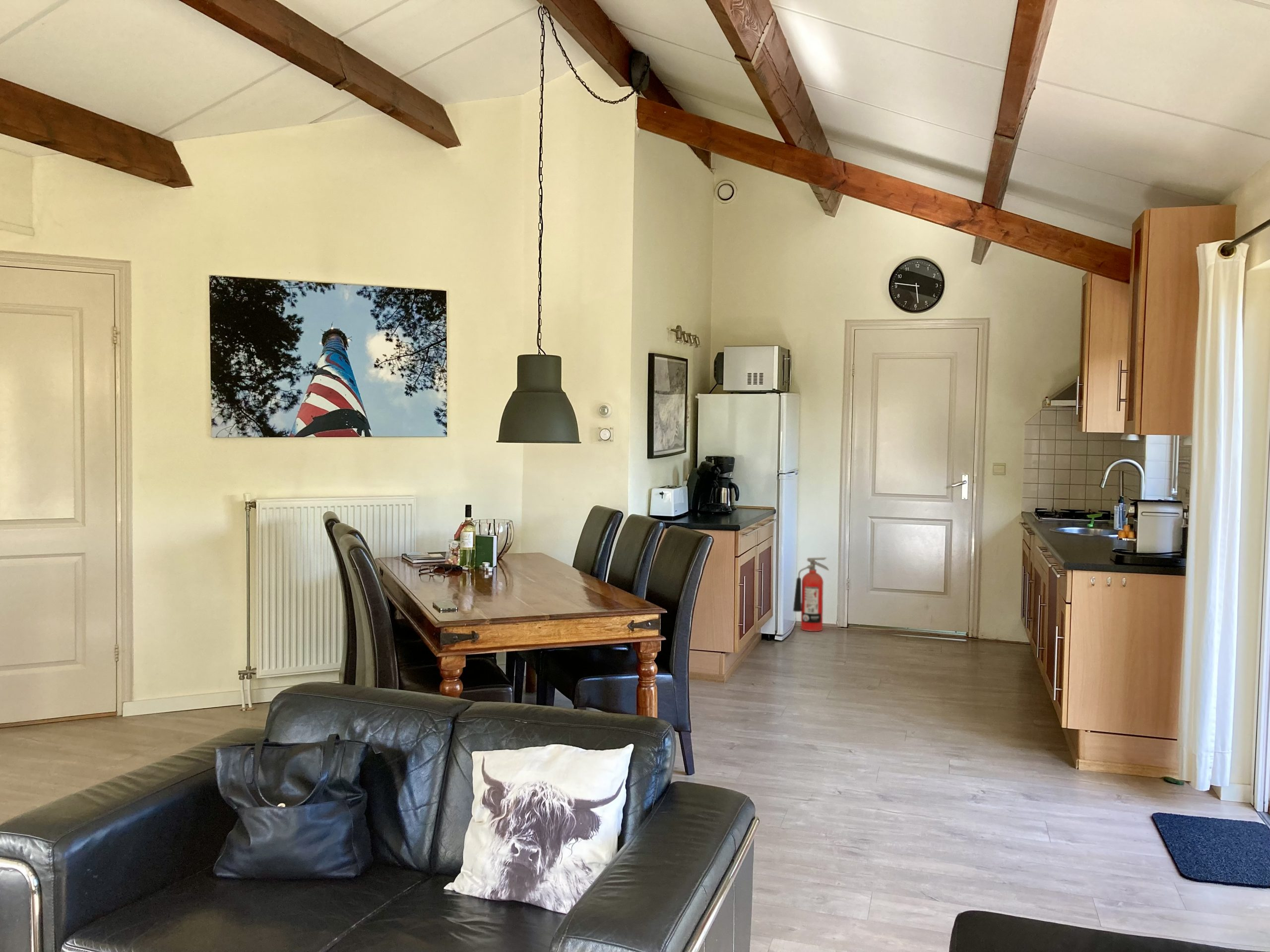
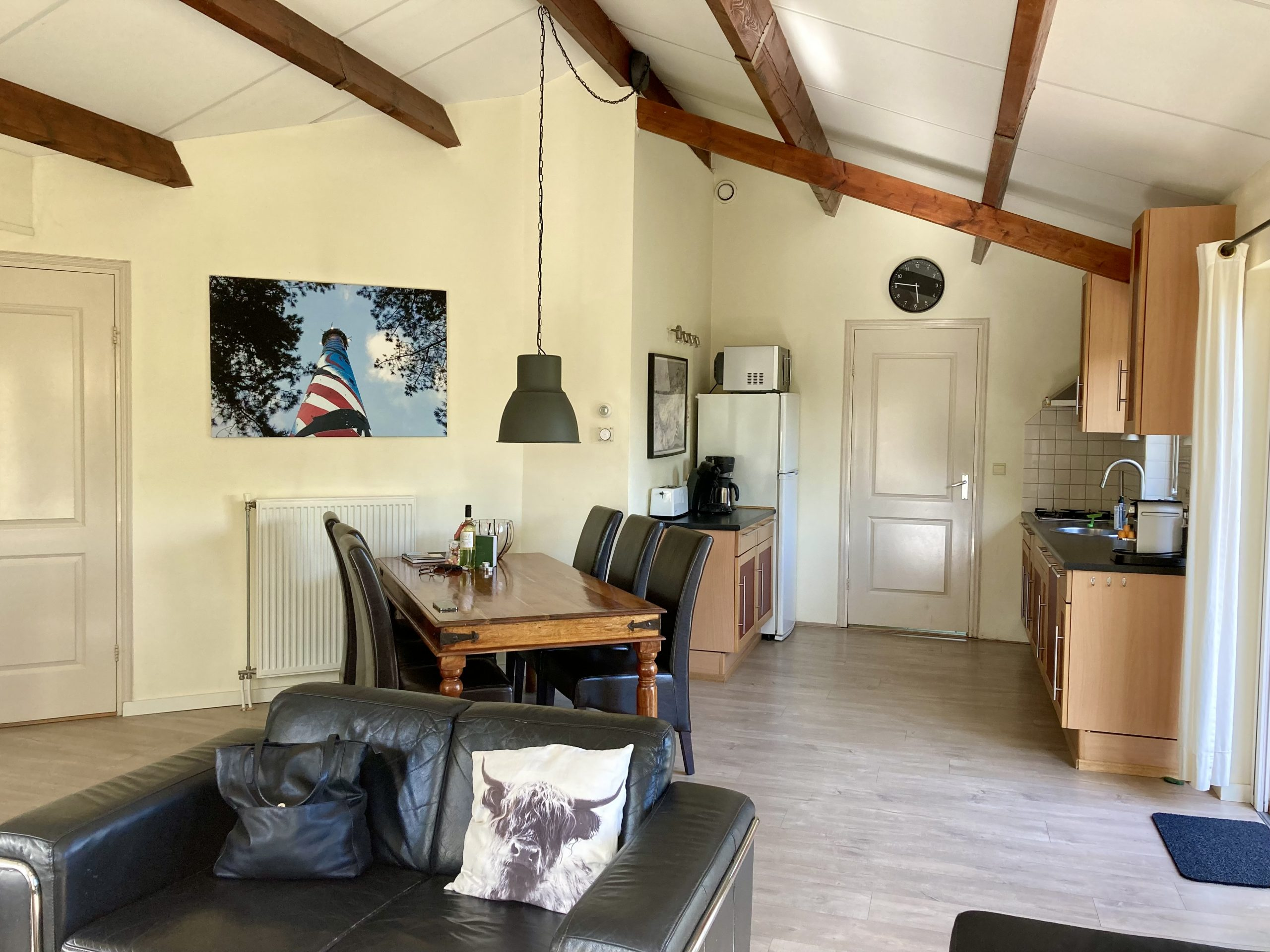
- fire extinguisher [793,557,829,632]
